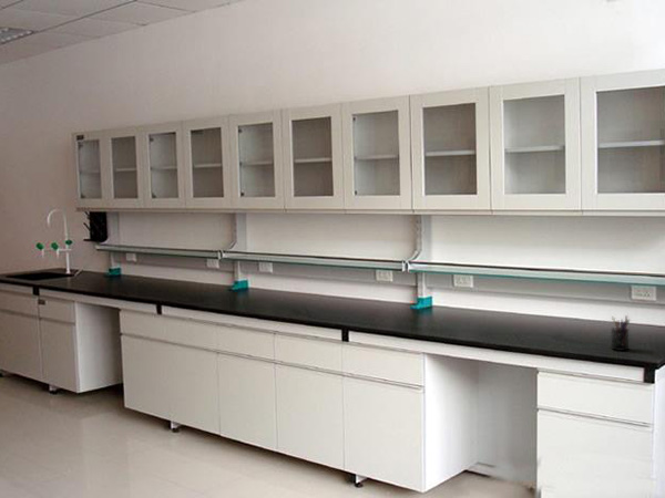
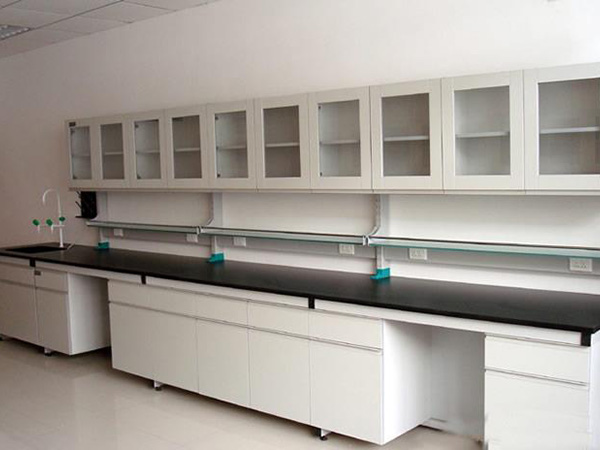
- pen holder [610,314,632,352]
